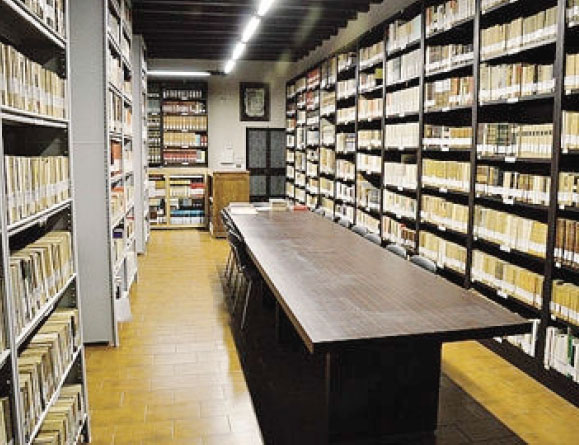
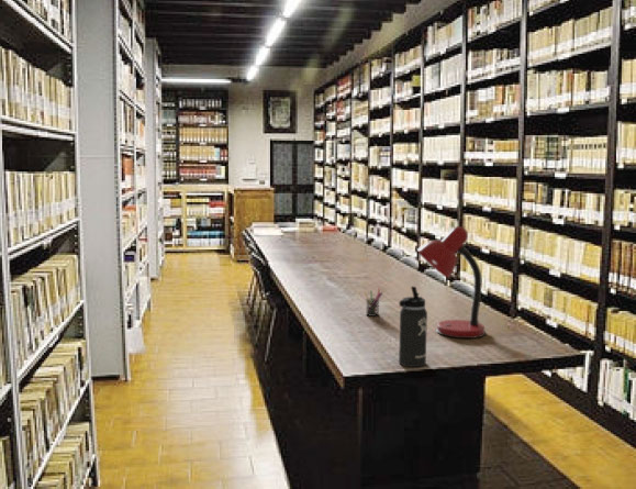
+ thermos bottle [398,286,428,368]
+ pen holder [362,287,383,318]
+ desk lamp [416,225,487,340]
